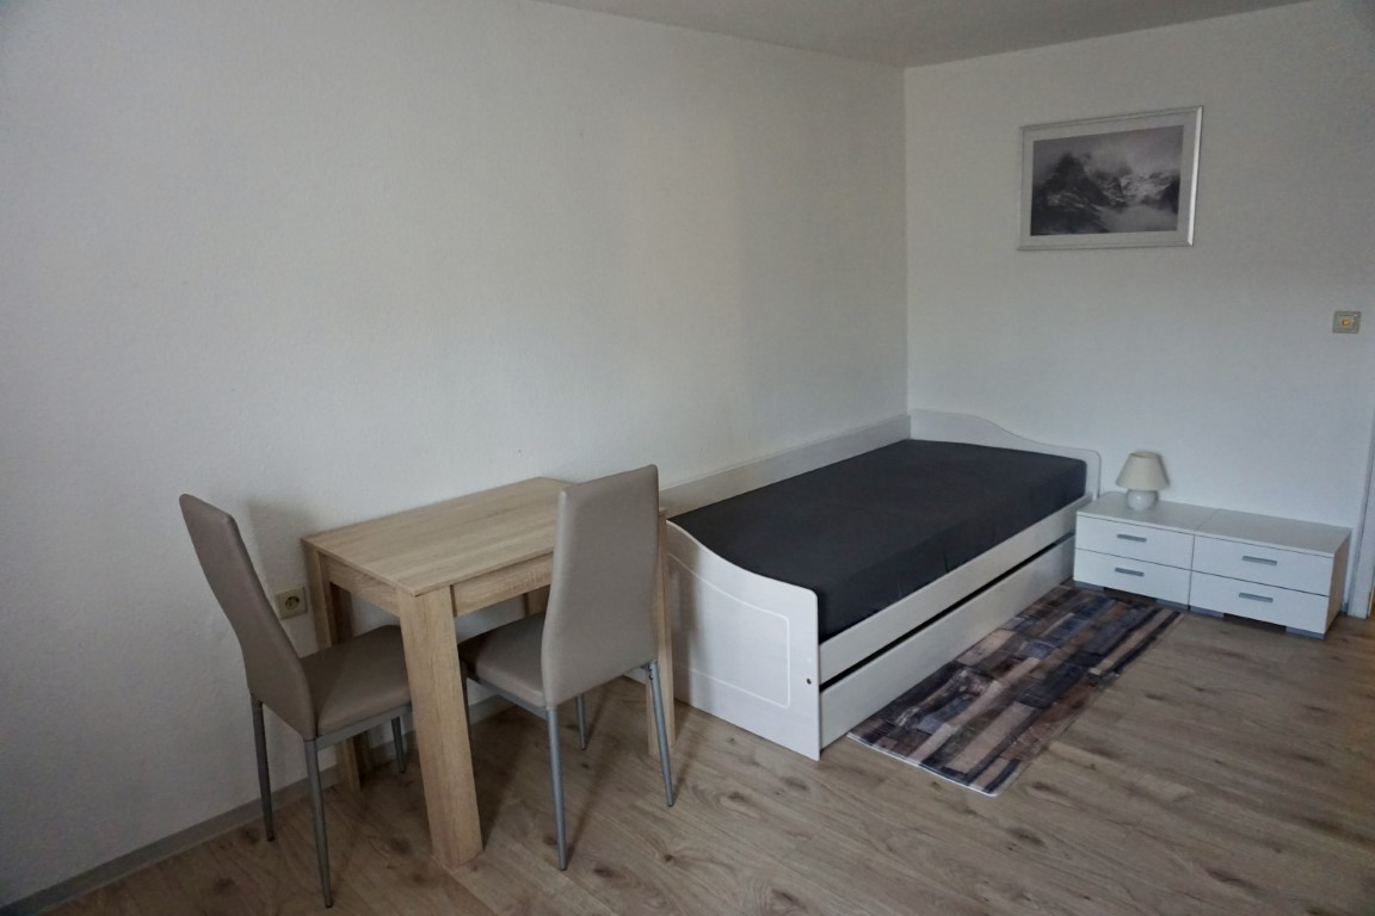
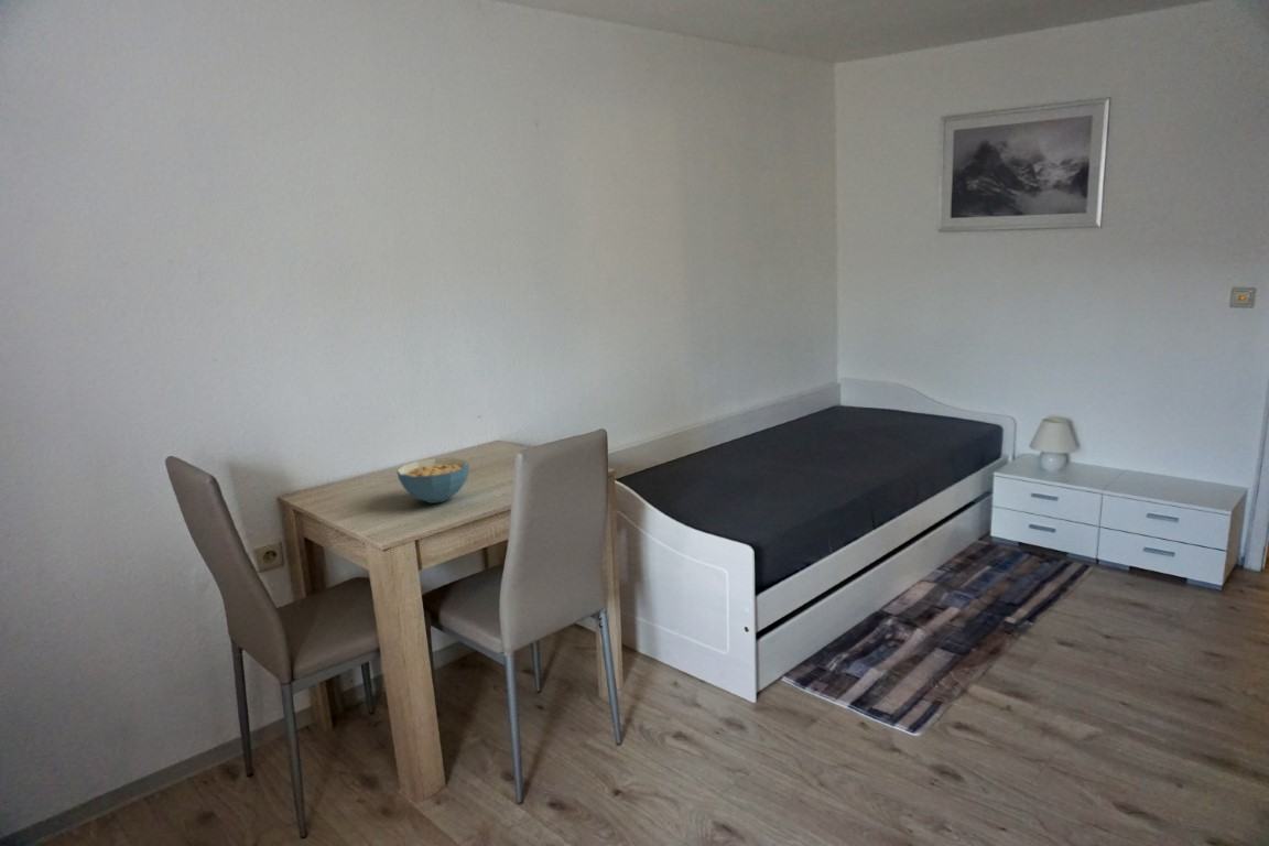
+ cereal bowl [395,457,470,505]
